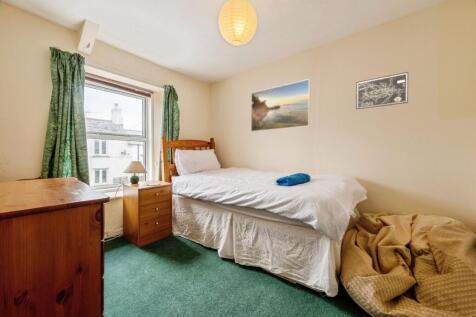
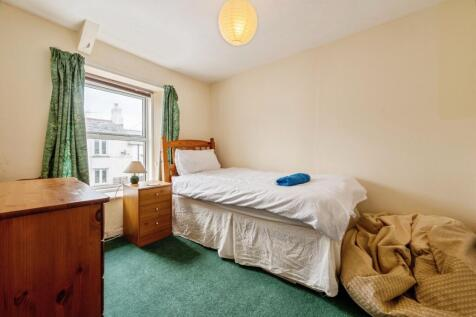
- wall art [355,71,409,110]
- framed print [250,78,311,133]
